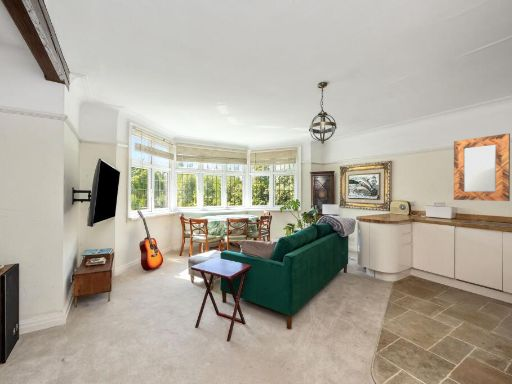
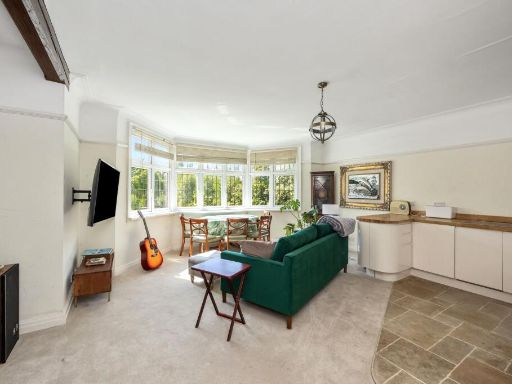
- home mirror [453,133,511,202]
